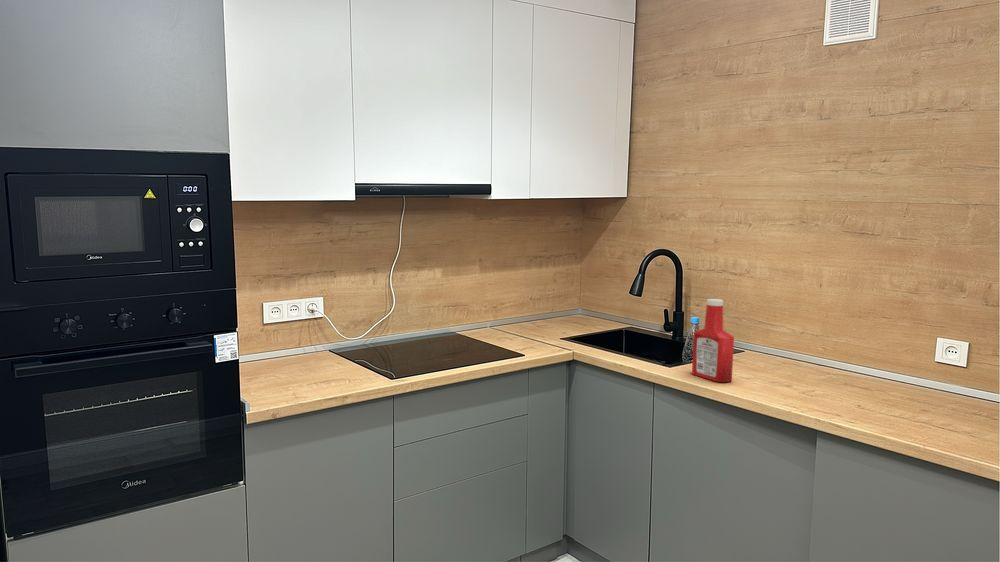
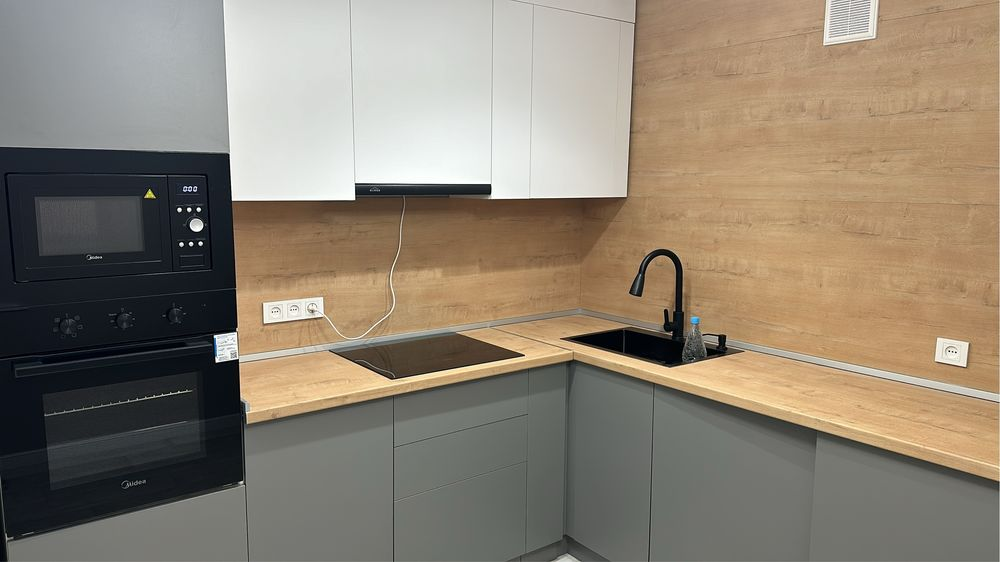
- soap bottle [691,298,735,383]
